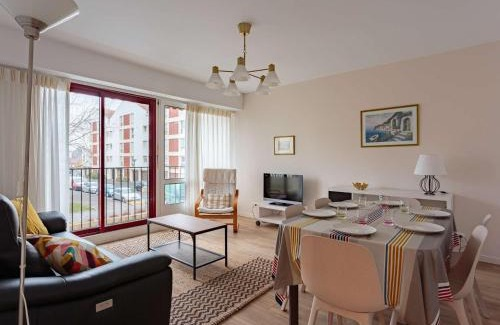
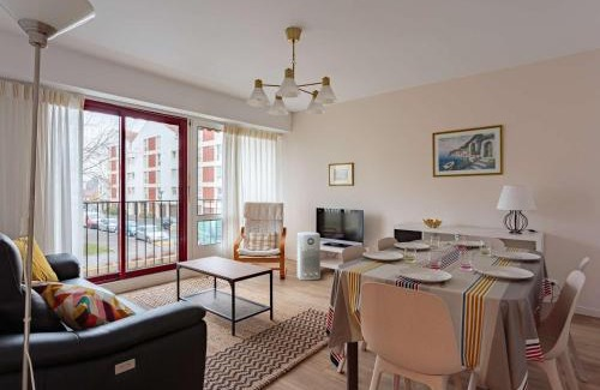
+ air purifier [296,230,322,281]
